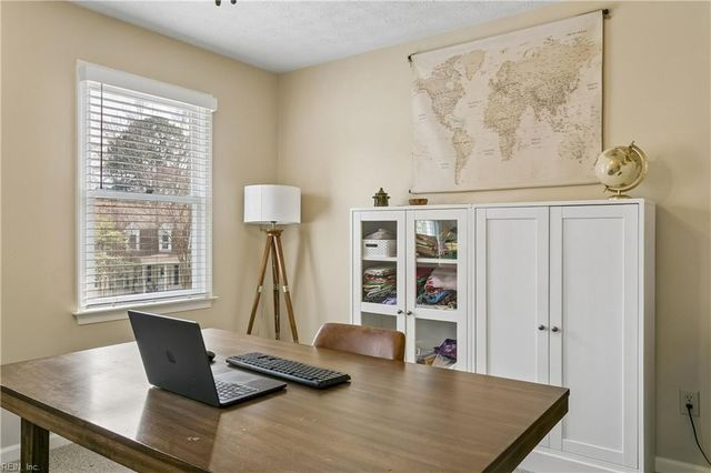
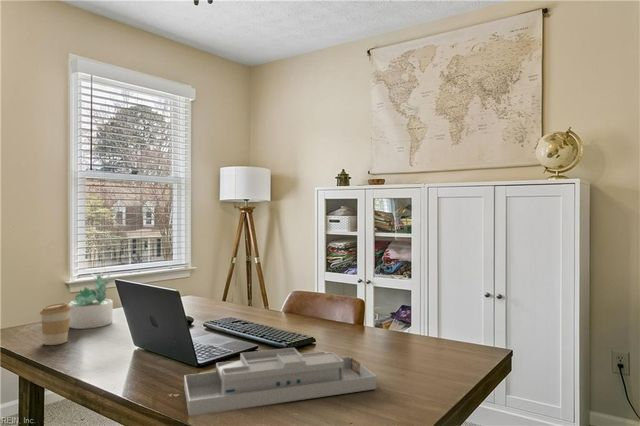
+ coffee cup [39,302,71,346]
+ desk organizer [183,347,377,417]
+ succulent plant [68,273,114,330]
